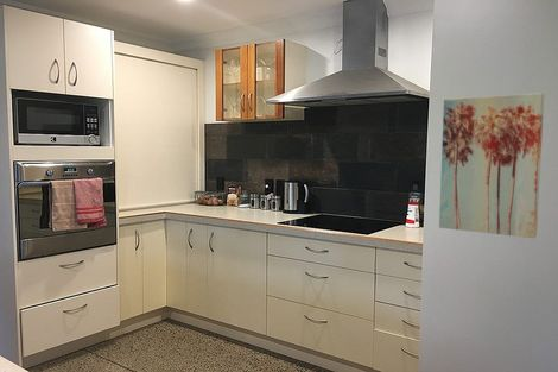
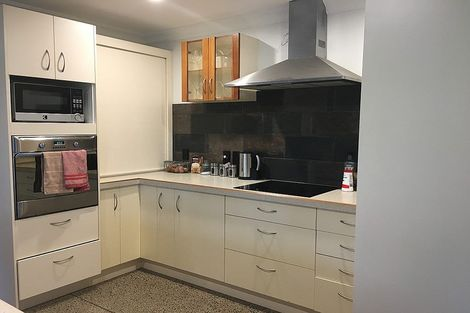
- wall art [438,92,545,239]
